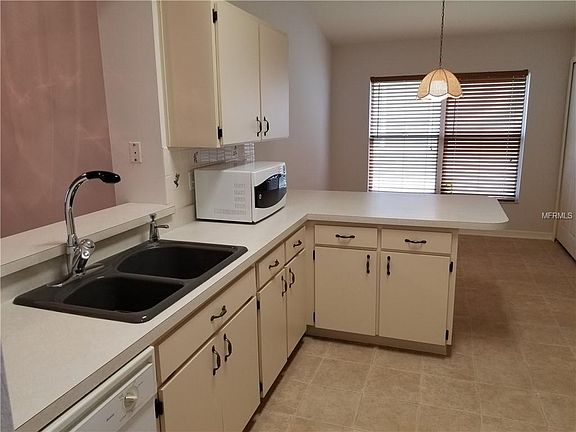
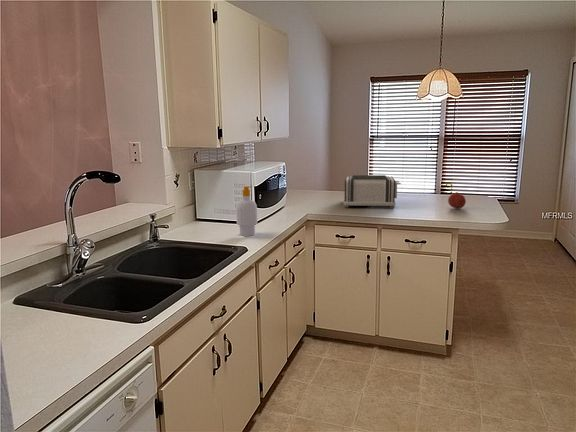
+ soap bottle [235,185,258,237]
+ fruit [447,191,467,209]
+ toaster [343,174,402,209]
